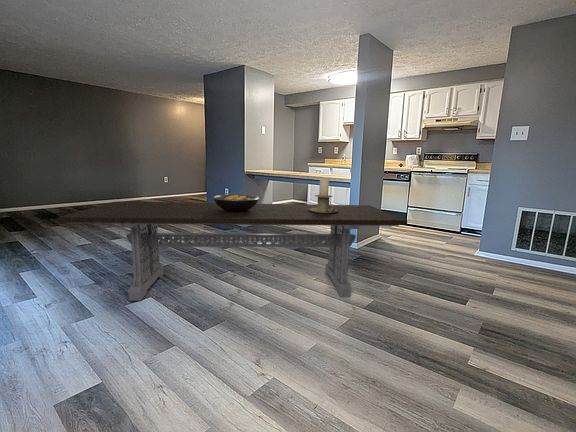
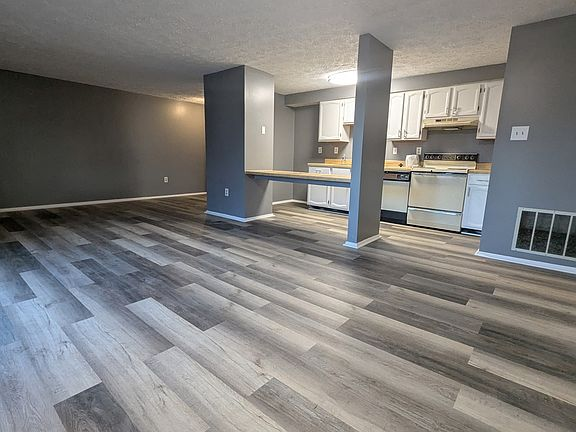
- dining table [57,201,409,302]
- candle holder [308,178,338,214]
- fruit bowl [212,194,260,212]
